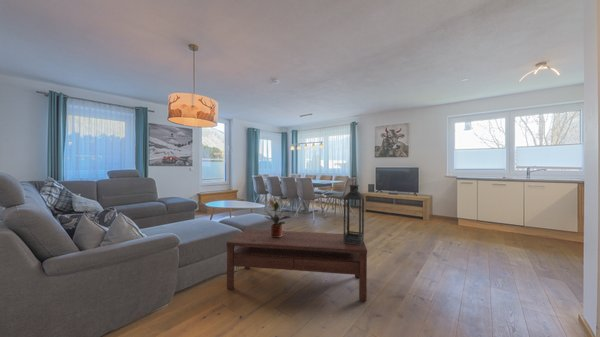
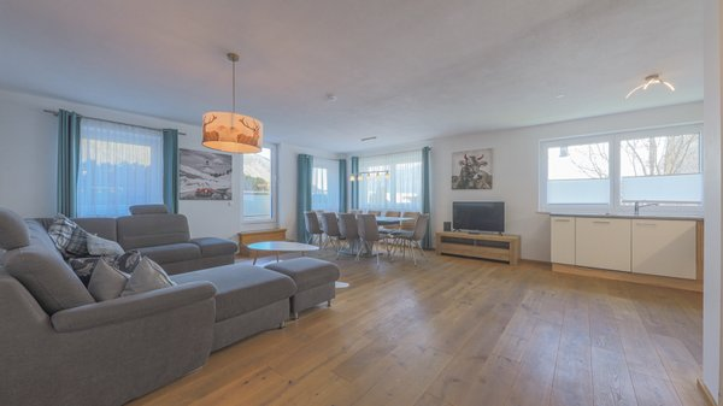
- potted plant [264,198,293,237]
- coffee table [226,228,368,302]
- lantern [343,174,365,245]
